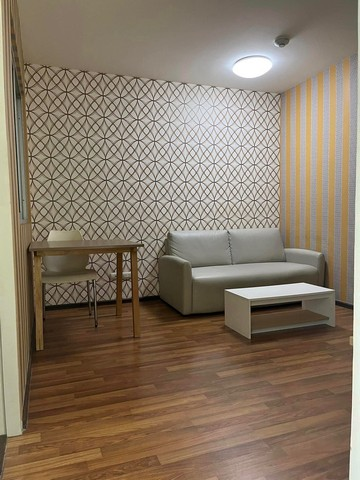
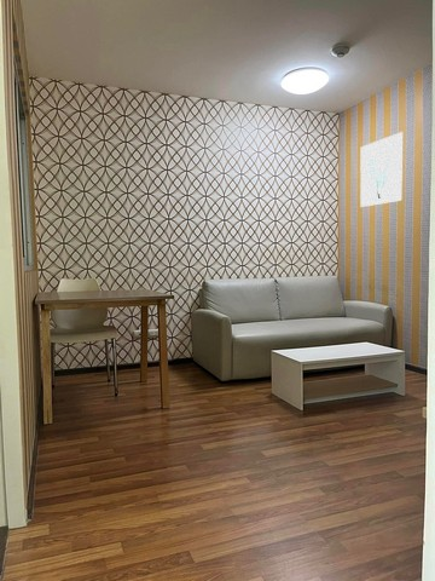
+ wall art [359,131,405,208]
